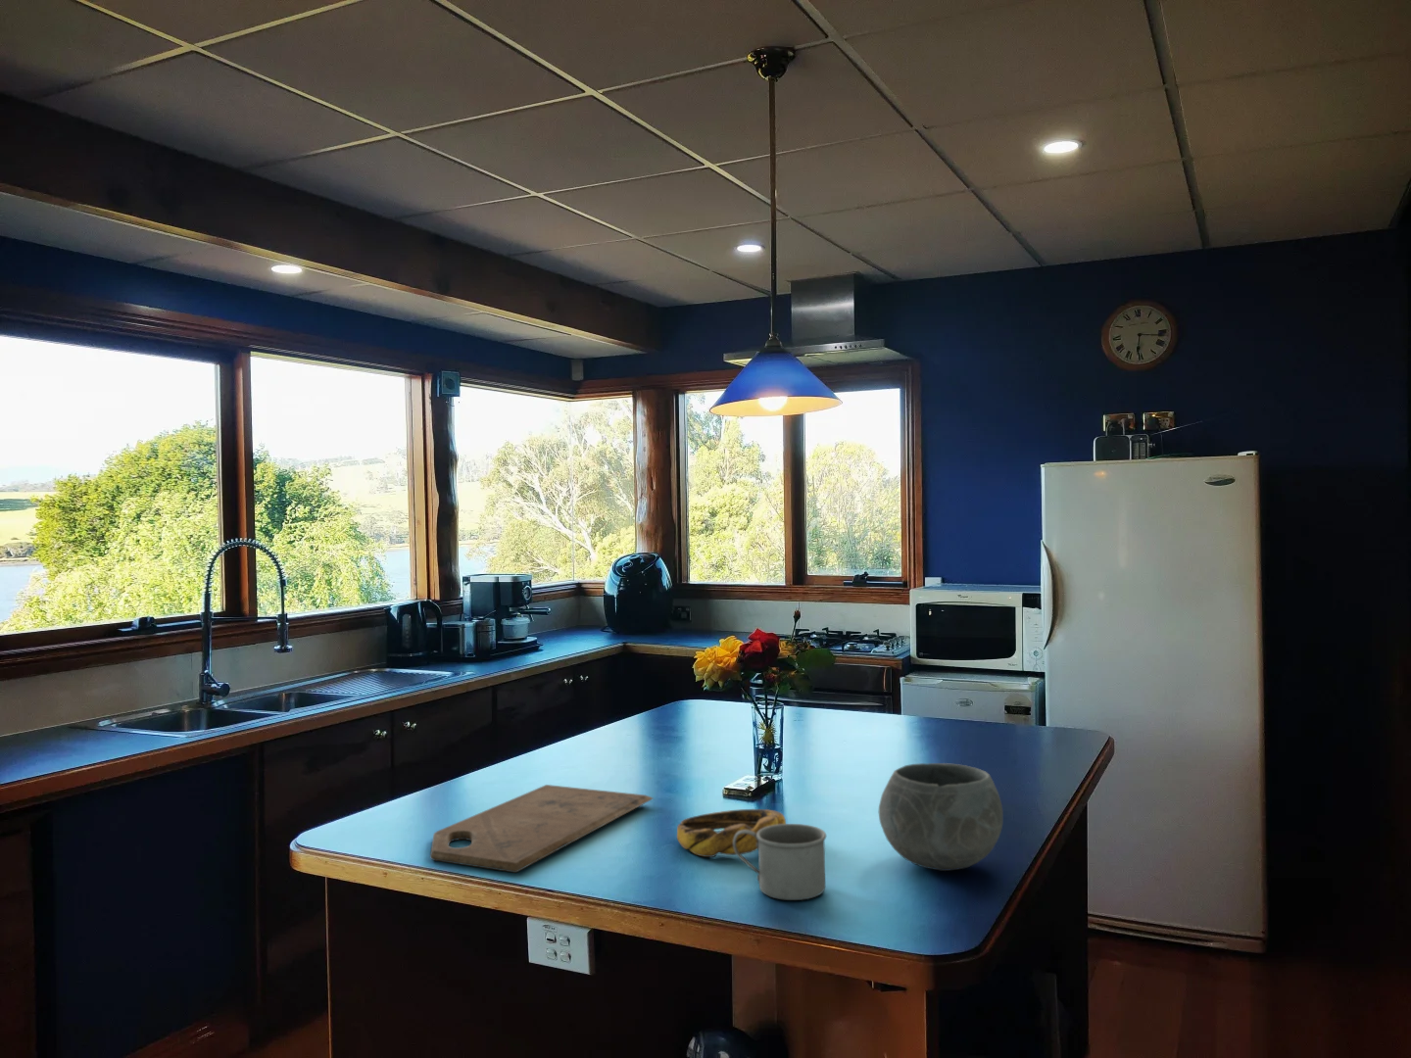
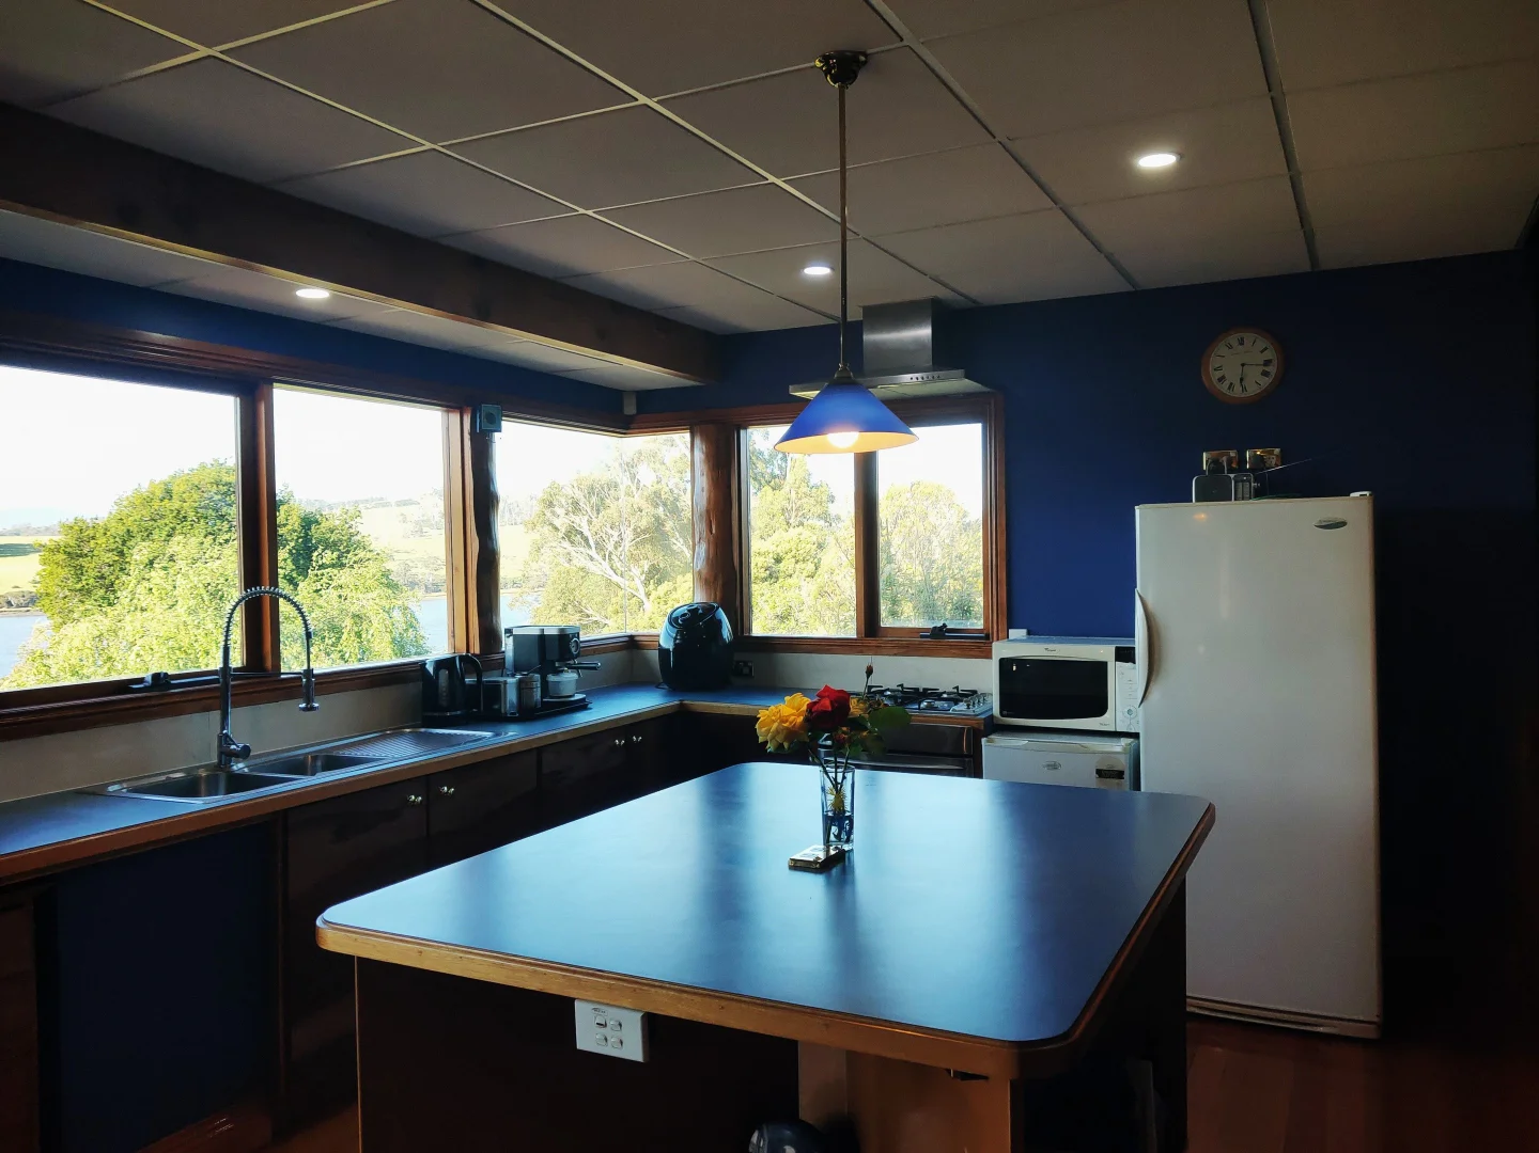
- cutting board [429,783,653,874]
- bowl [878,762,1003,872]
- mug [733,822,827,901]
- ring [677,808,787,858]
